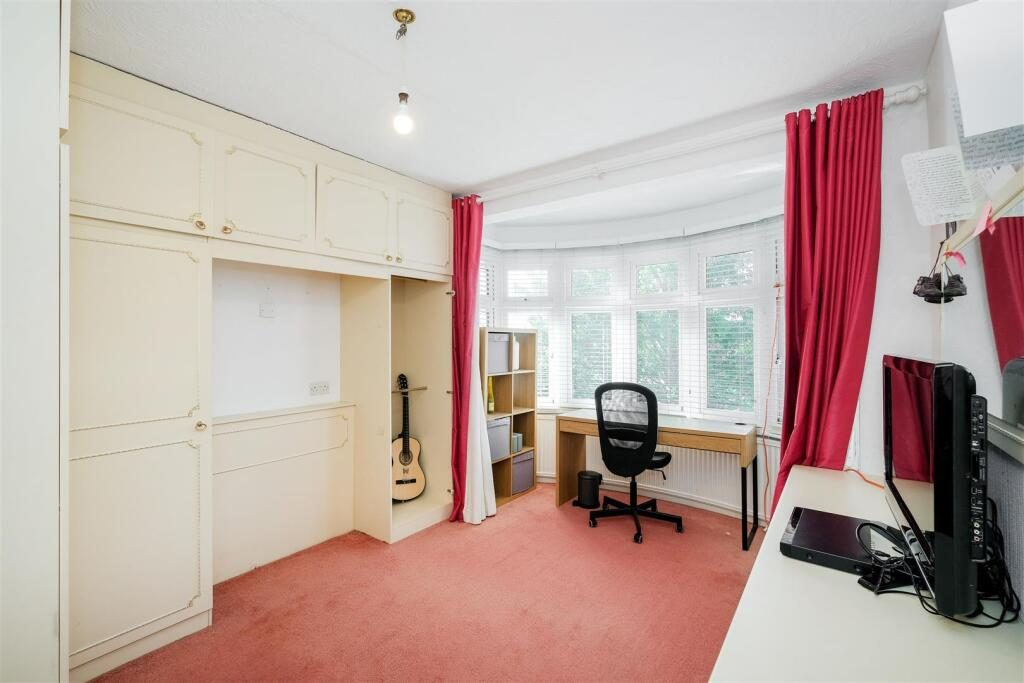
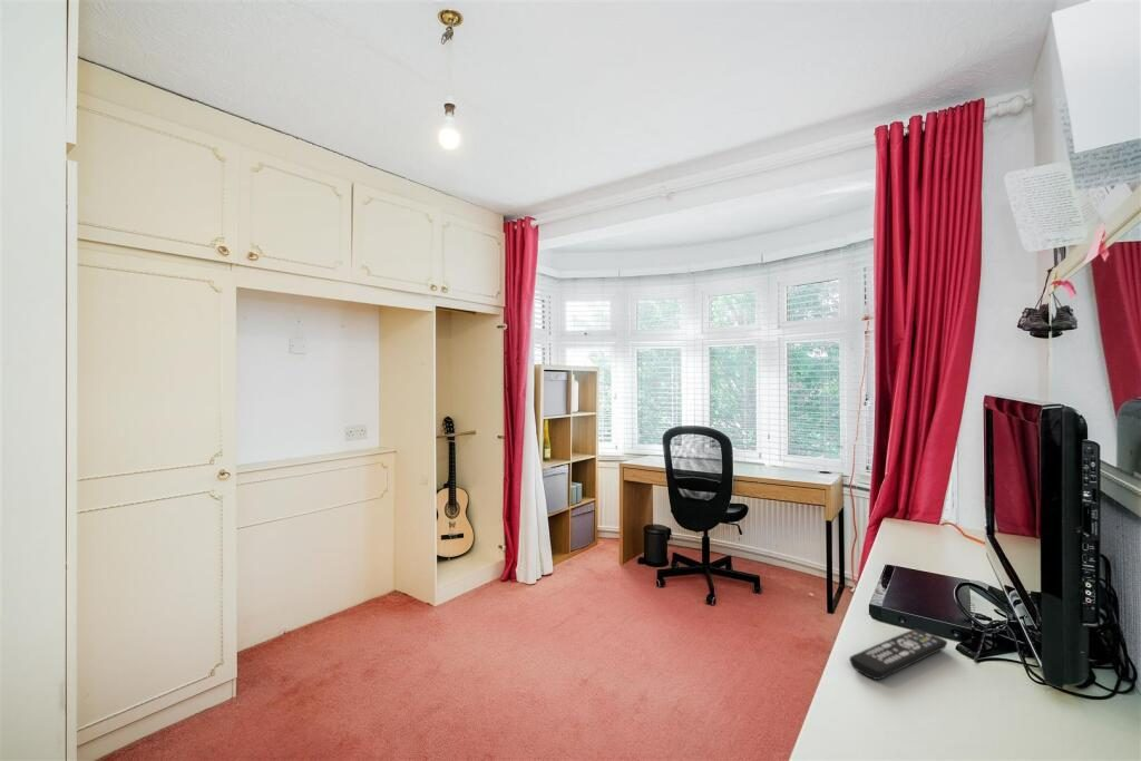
+ remote control [849,627,948,681]
